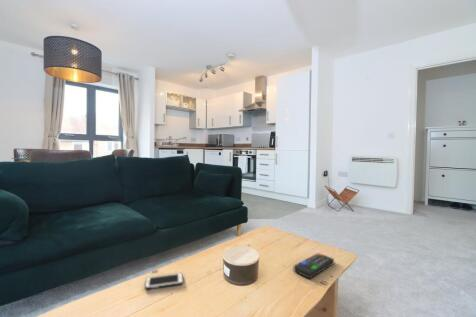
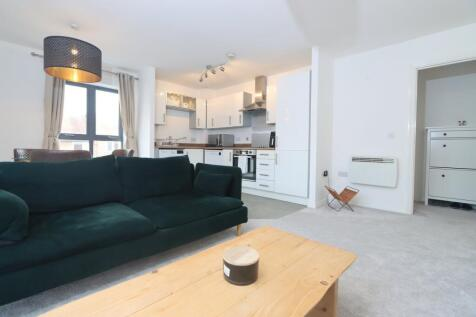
- remote control [293,252,335,279]
- cell phone [144,272,184,290]
